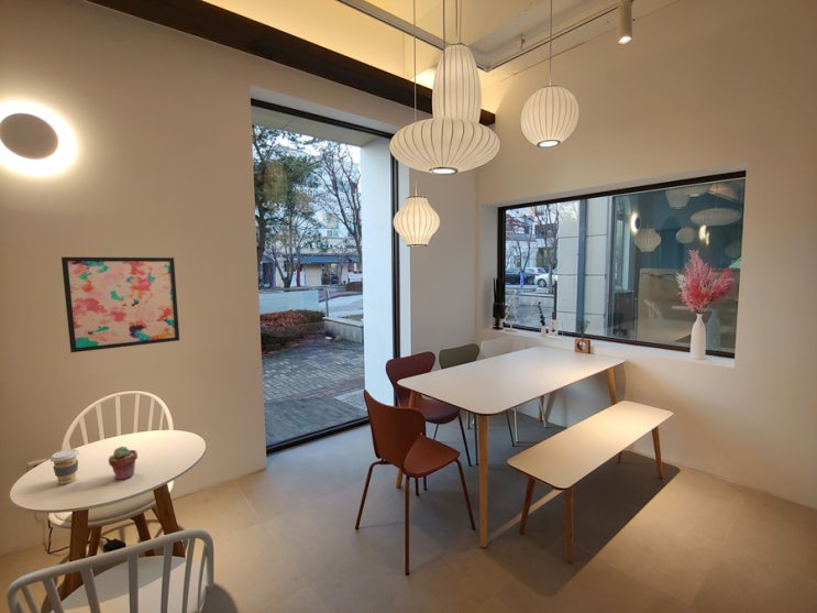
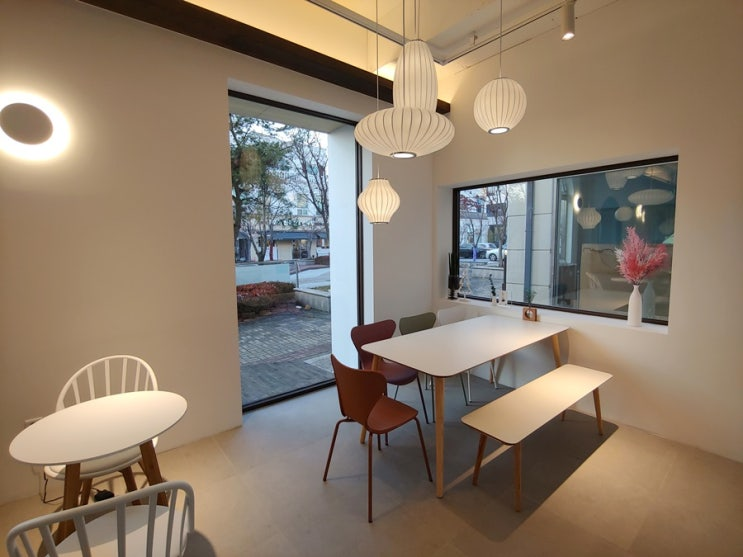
- wall art [60,256,180,353]
- coffee cup [49,448,80,485]
- potted succulent [108,446,139,481]
